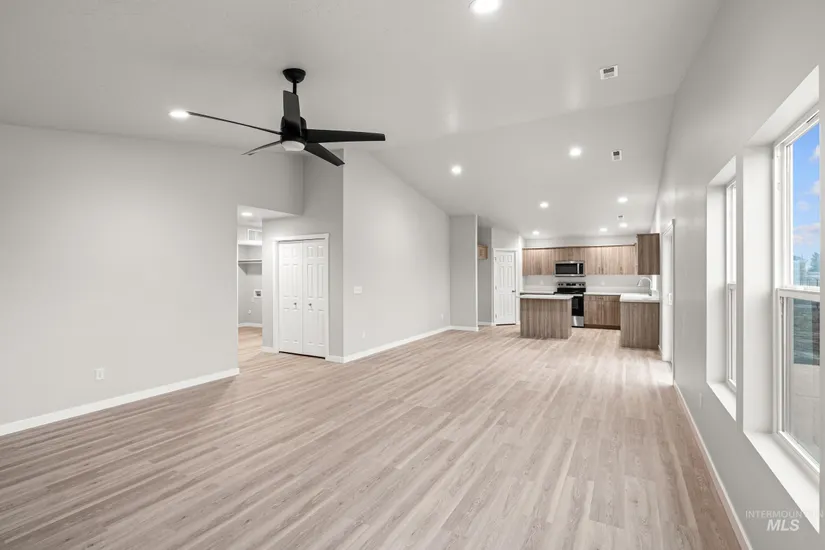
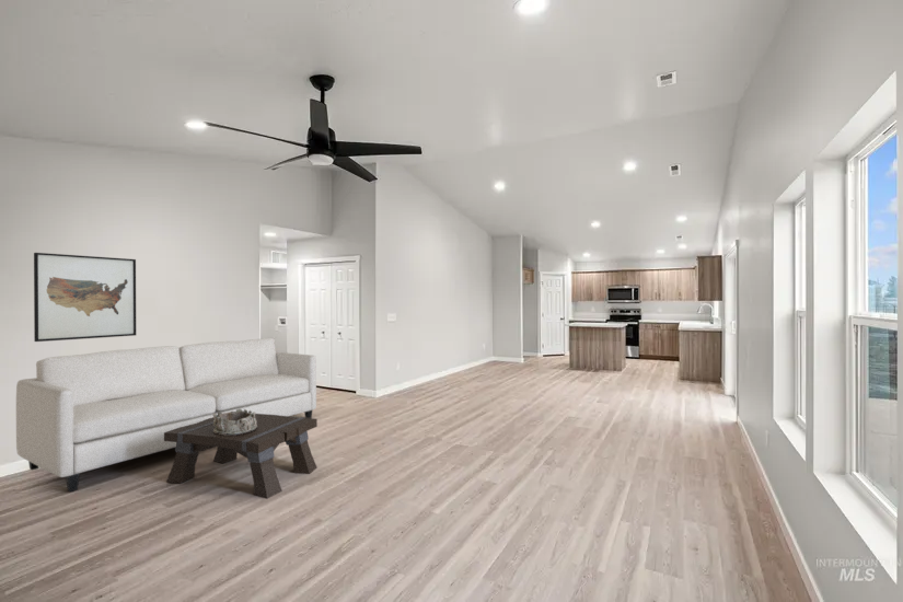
+ wall art [33,252,137,343]
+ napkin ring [213,409,257,436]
+ sofa [15,337,317,493]
+ coffee table [164,412,319,499]
